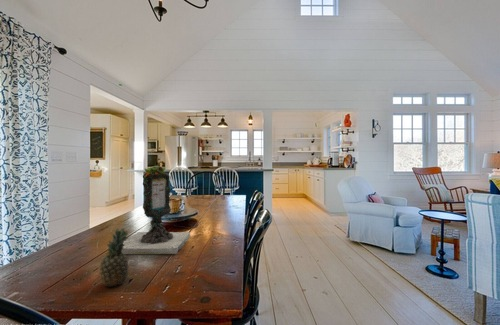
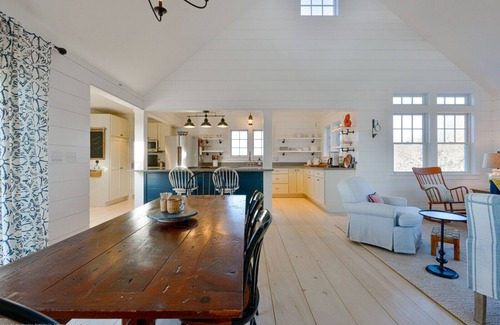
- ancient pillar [122,158,191,255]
- fruit [99,226,130,288]
